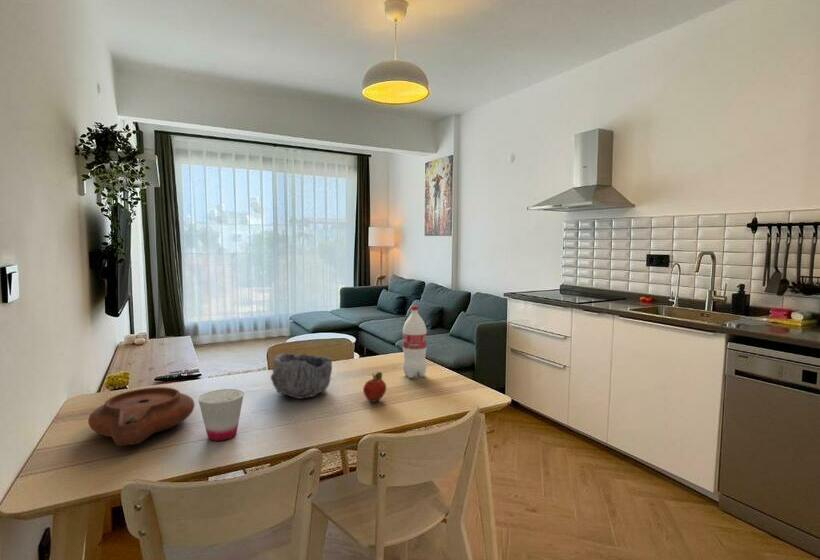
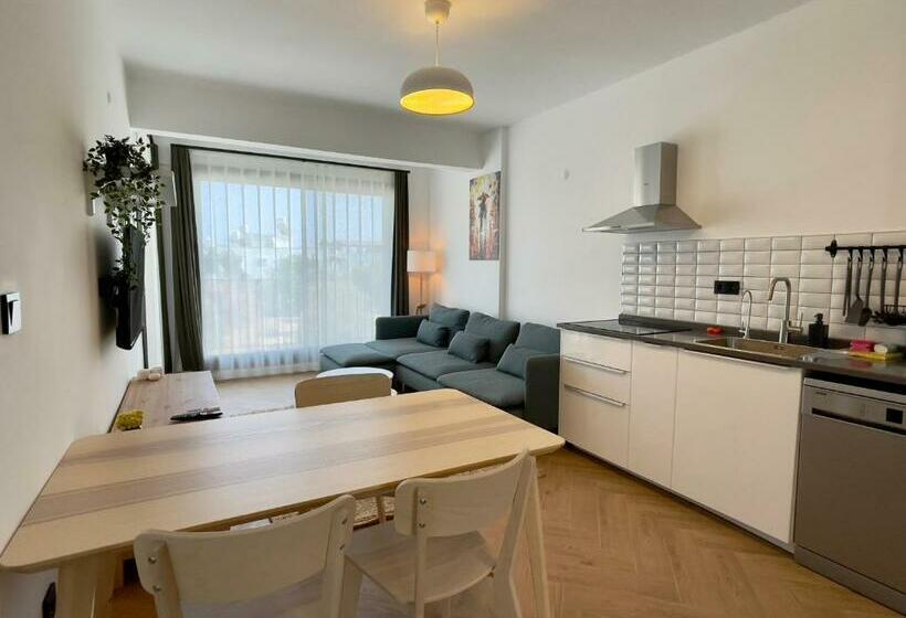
- cup [197,388,245,442]
- plate [87,386,196,447]
- bowl [270,352,333,400]
- bottle [402,305,428,379]
- fruit [362,371,387,403]
